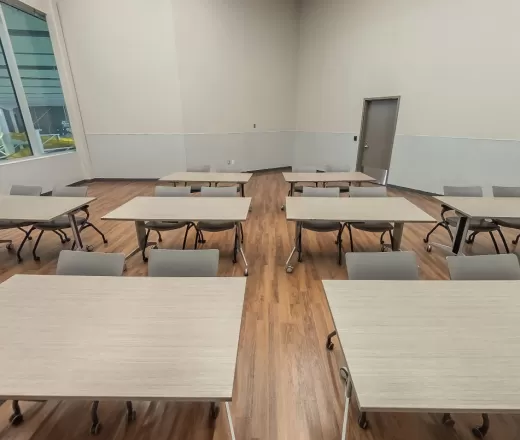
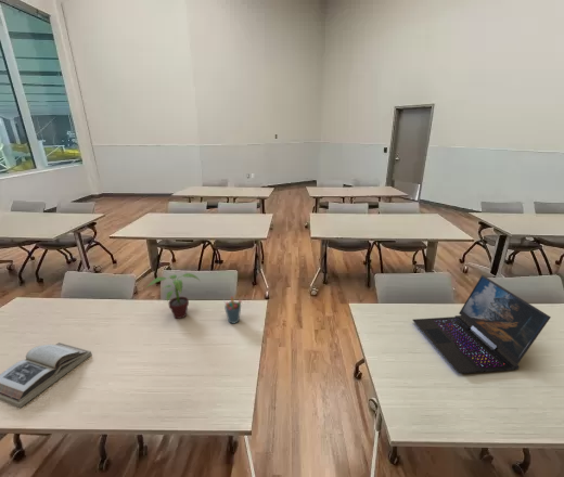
+ potted plant [146,272,202,320]
+ laptop [412,274,552,374]
+ pen holder [222,295,243,324]
+ book [0,341,92,409]
